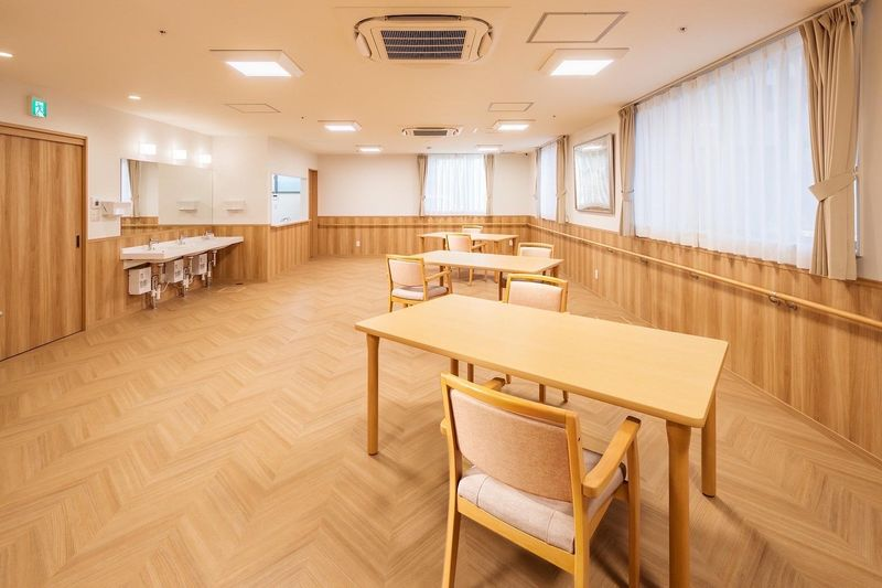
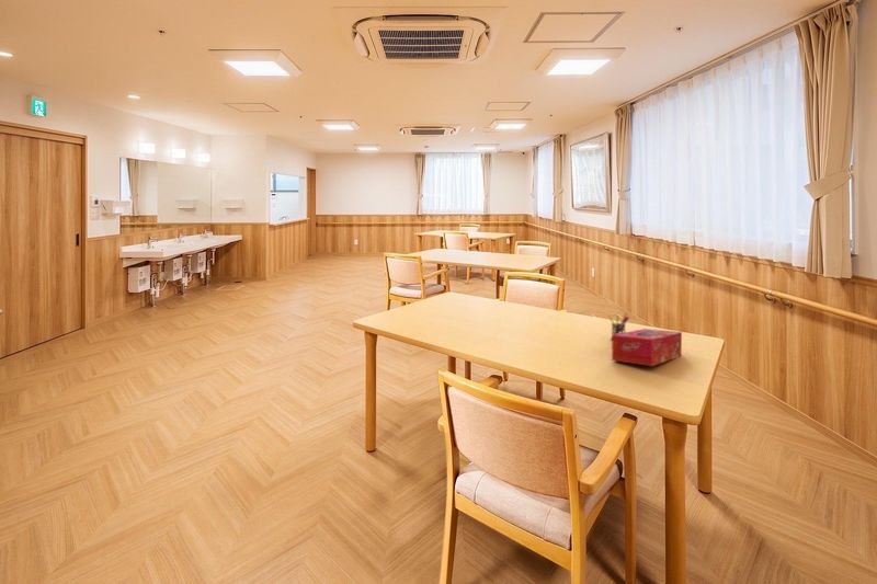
+ tissue box [611,328,683,367]
+ pen holder [607,312,630,341]
